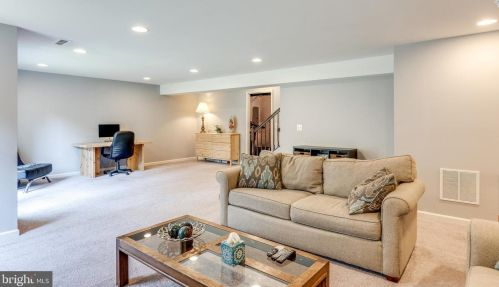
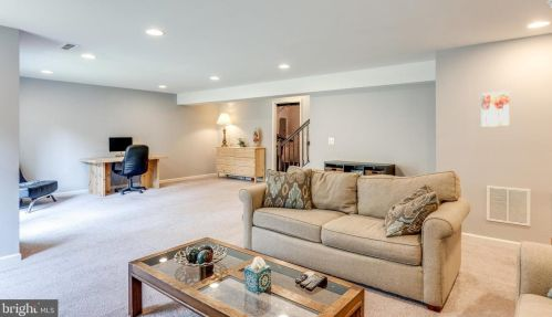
+ wall art [480,89,511,128]
